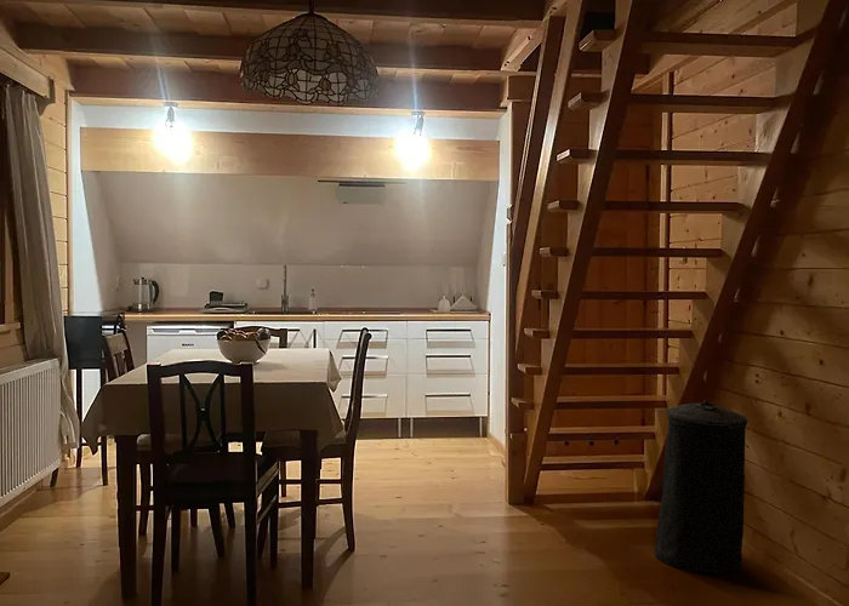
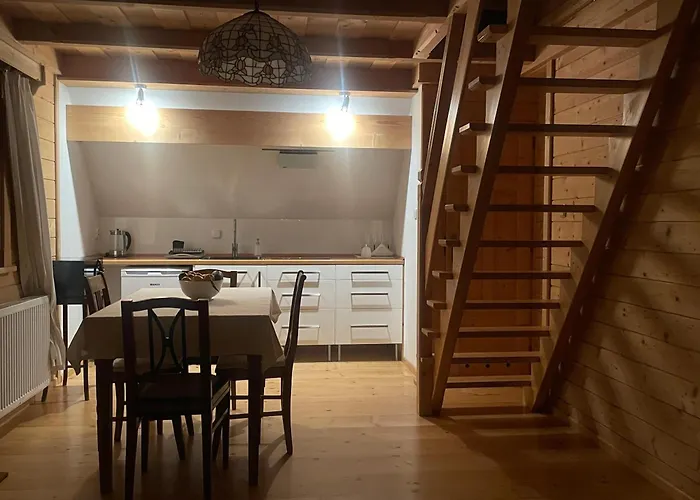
- trash can [653,399,748,574]
